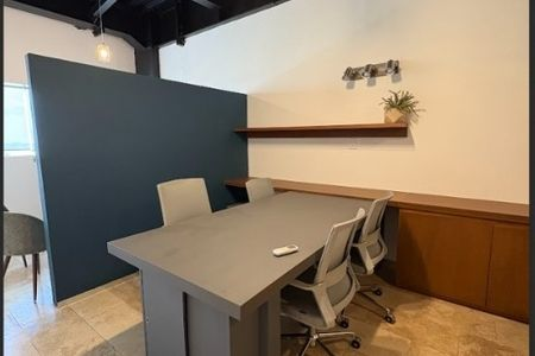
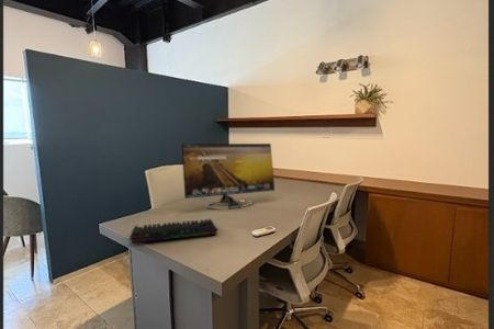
+ computer monitor [180,143,276,209]
+ keyboard [128,218,218,245]
